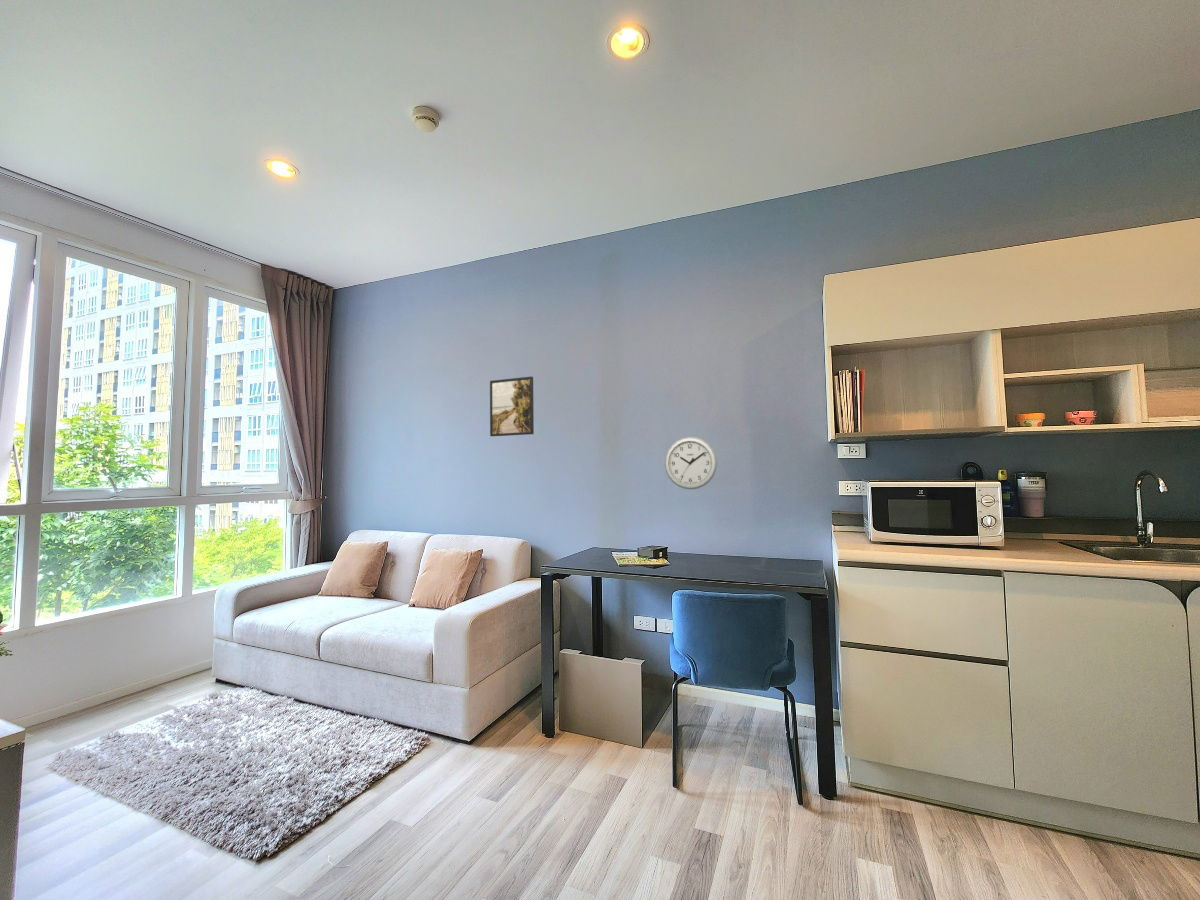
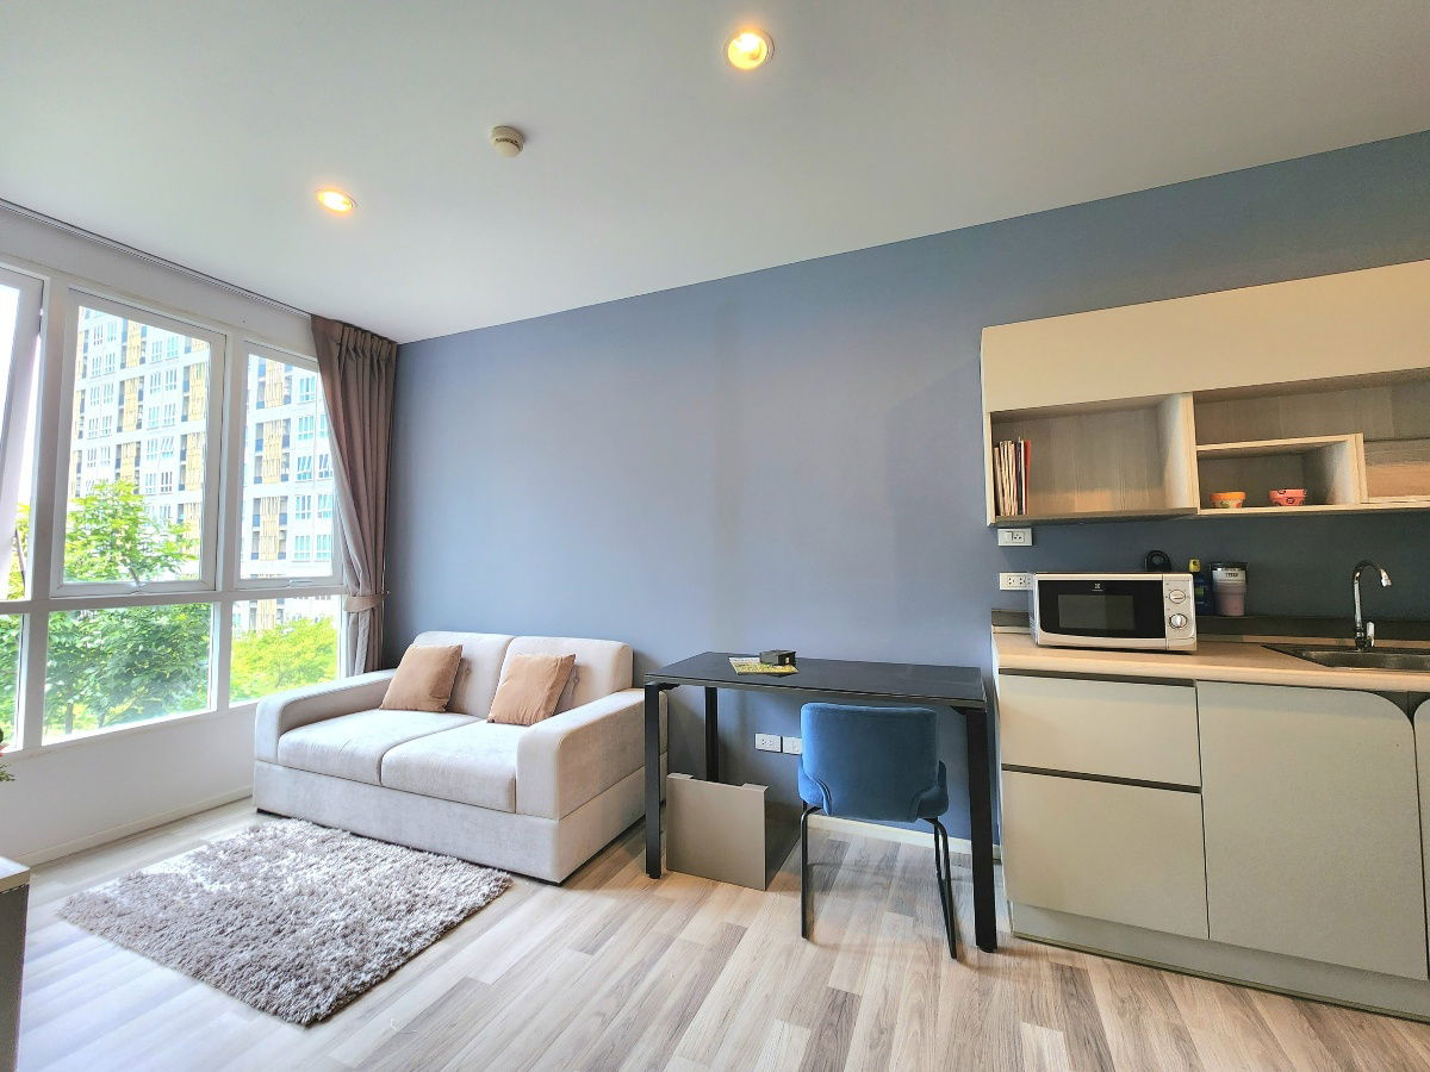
- wall clock [664,436,718,490]
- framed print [489,376,535,437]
